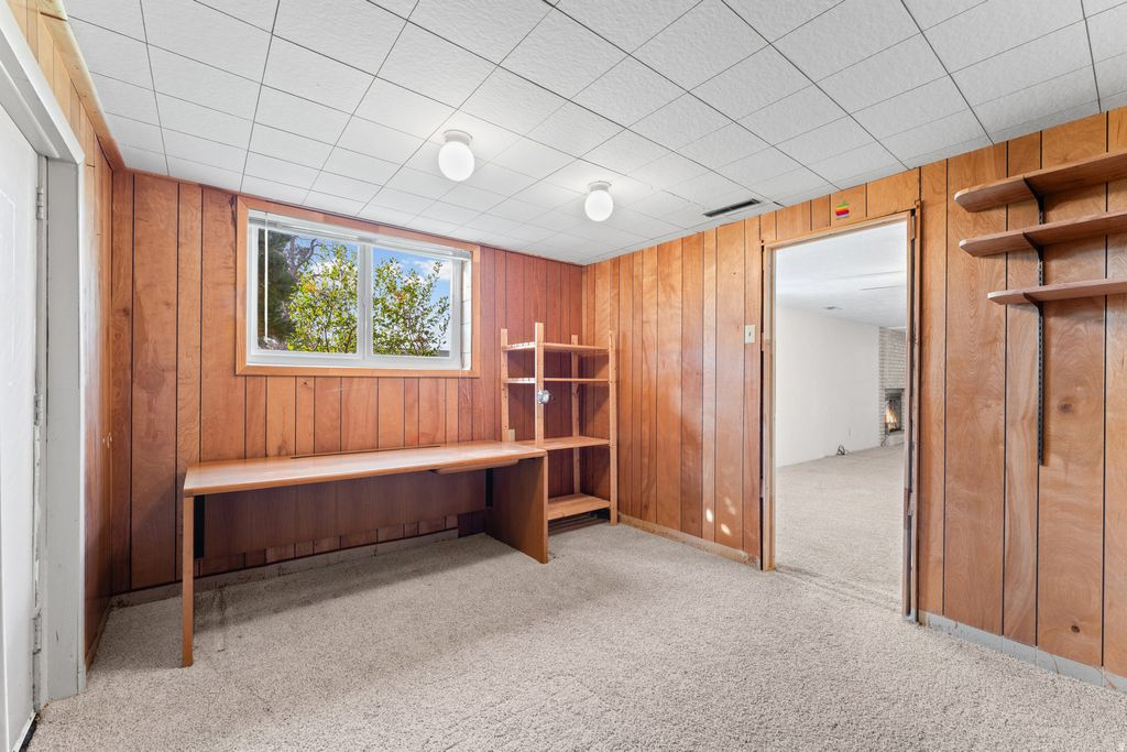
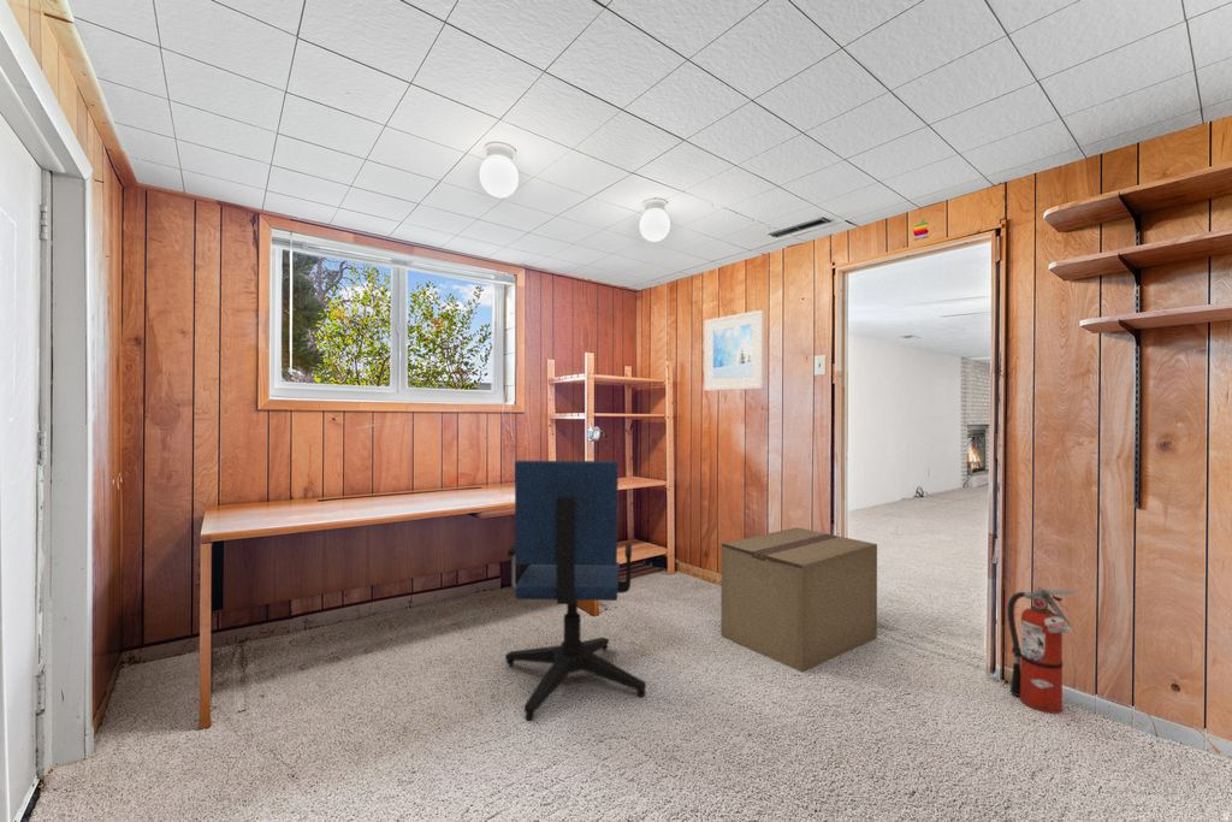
+ fire extinguisher [1007,586,1078,715]
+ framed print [703,309,765,392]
+ office chair [504,460,647,721]
+ cardboard box [719,526,878,674]
